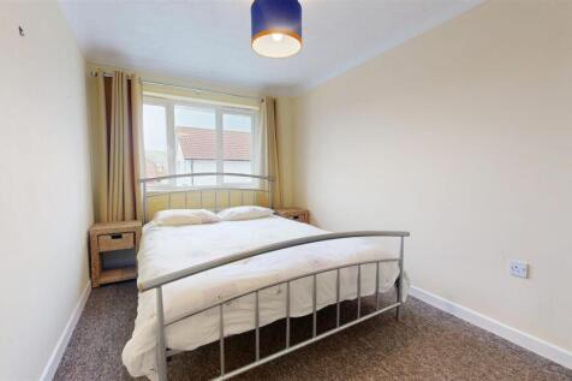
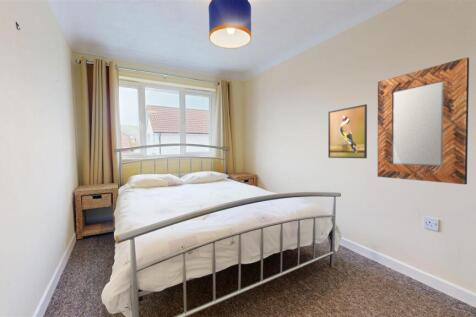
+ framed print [327,103,368,159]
+ home mirror [377,56,470,185]
